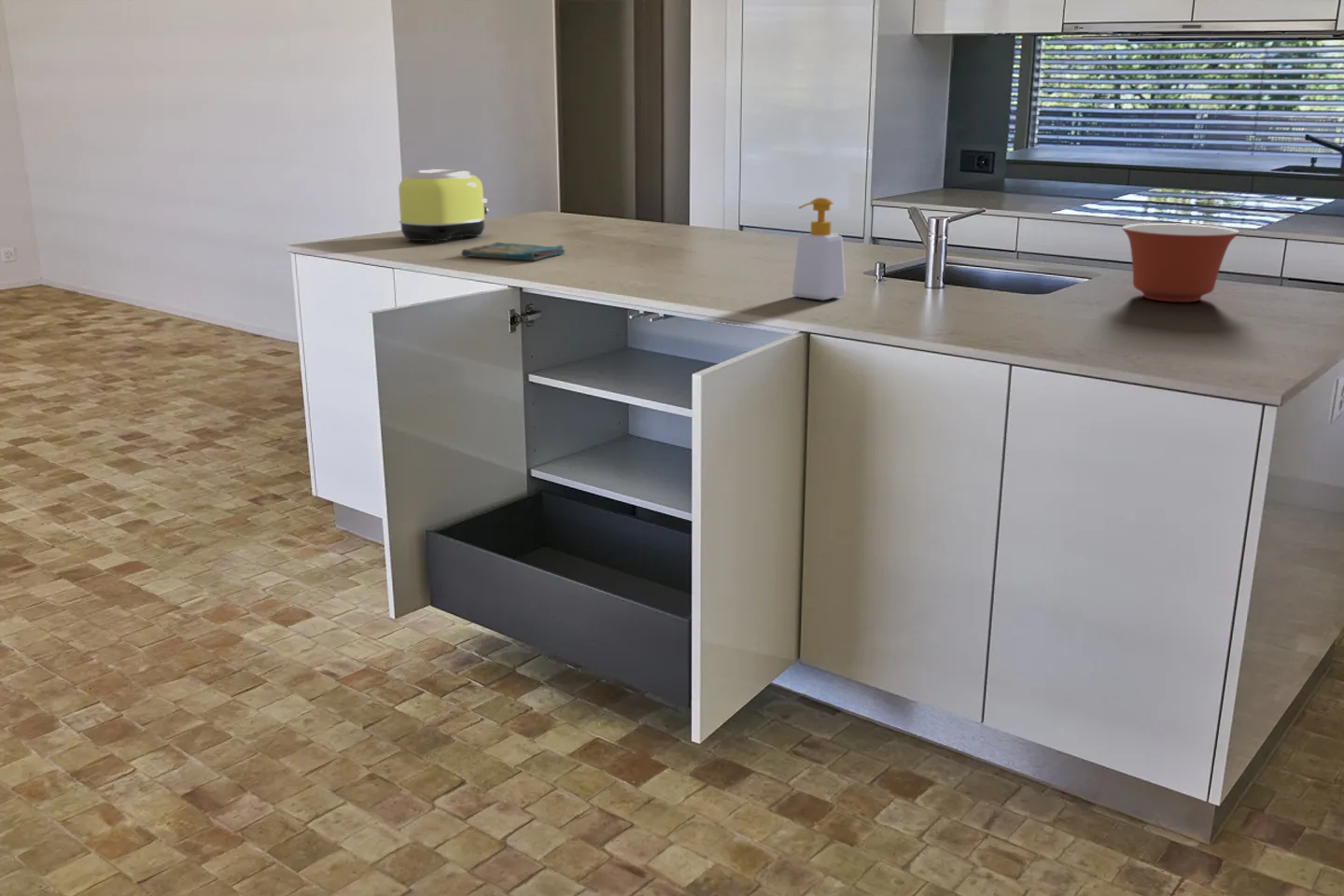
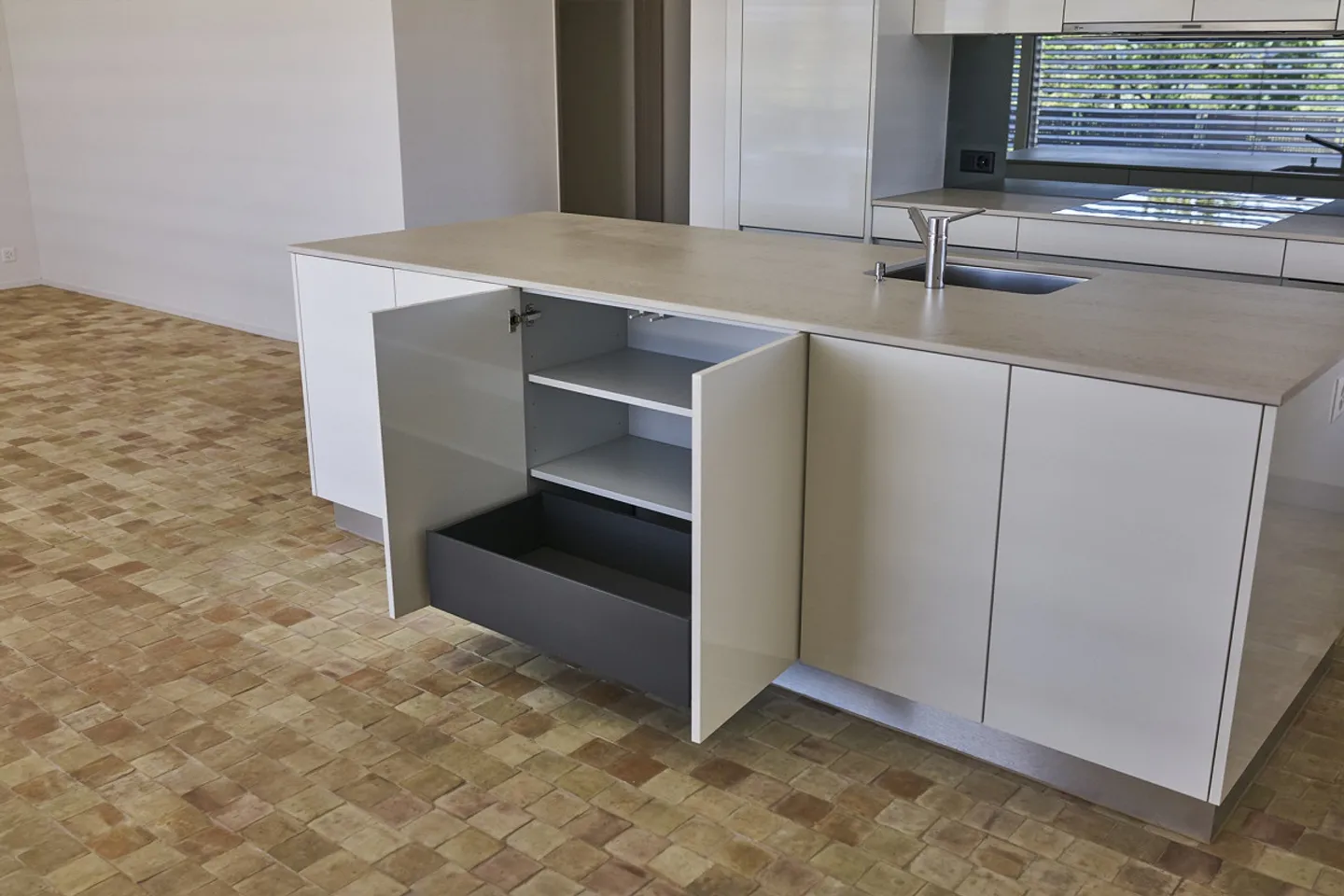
- mixing bowl [1121,222,1240,303]
- soap bottle [791,197,847,301]
- dish towel [460,242,567,261]
- toaster [398,168,490,244]
